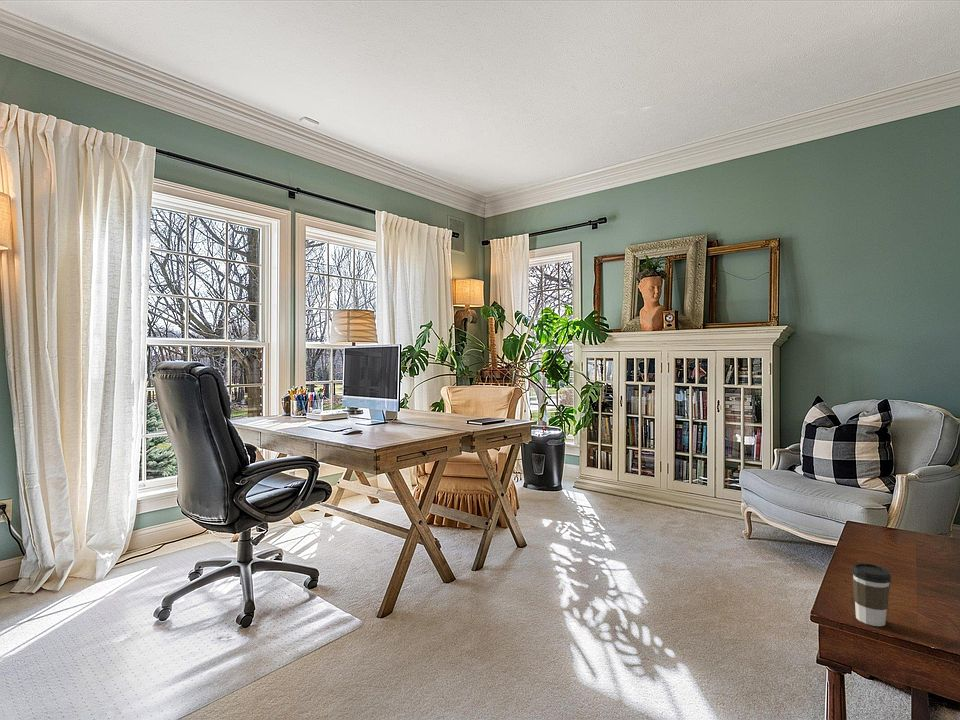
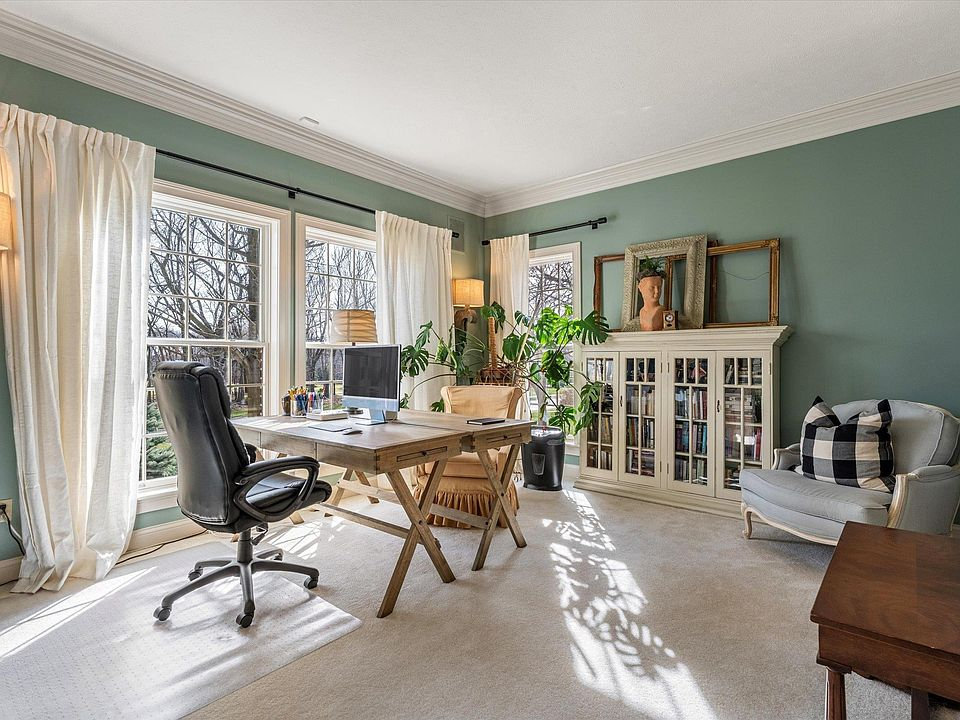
- coffee cup [851,562,892,627]
